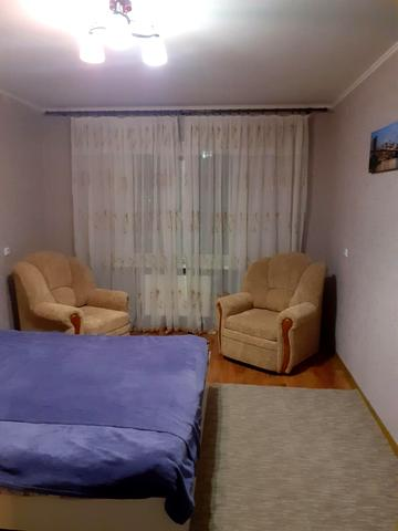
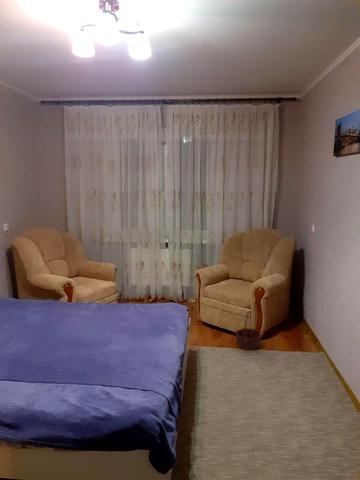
+ basket [234,310,263,351]
